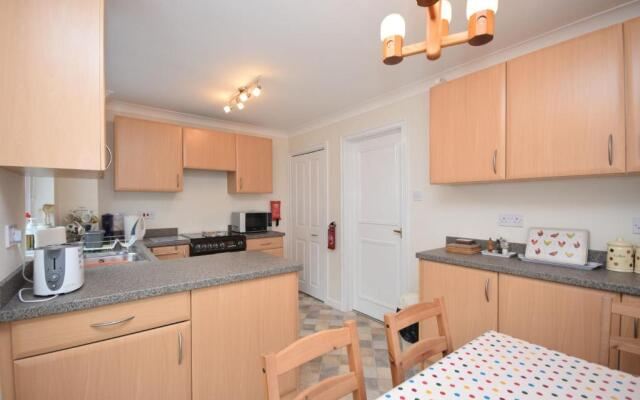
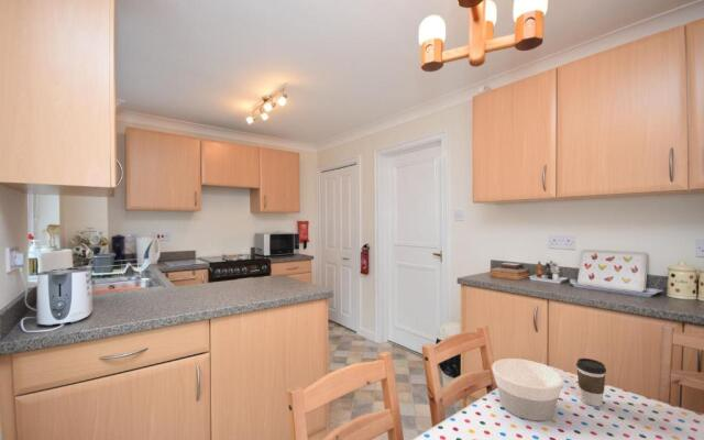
+ bowl [491,358,564,422]
+ coffee cup [575,358,607,407]
